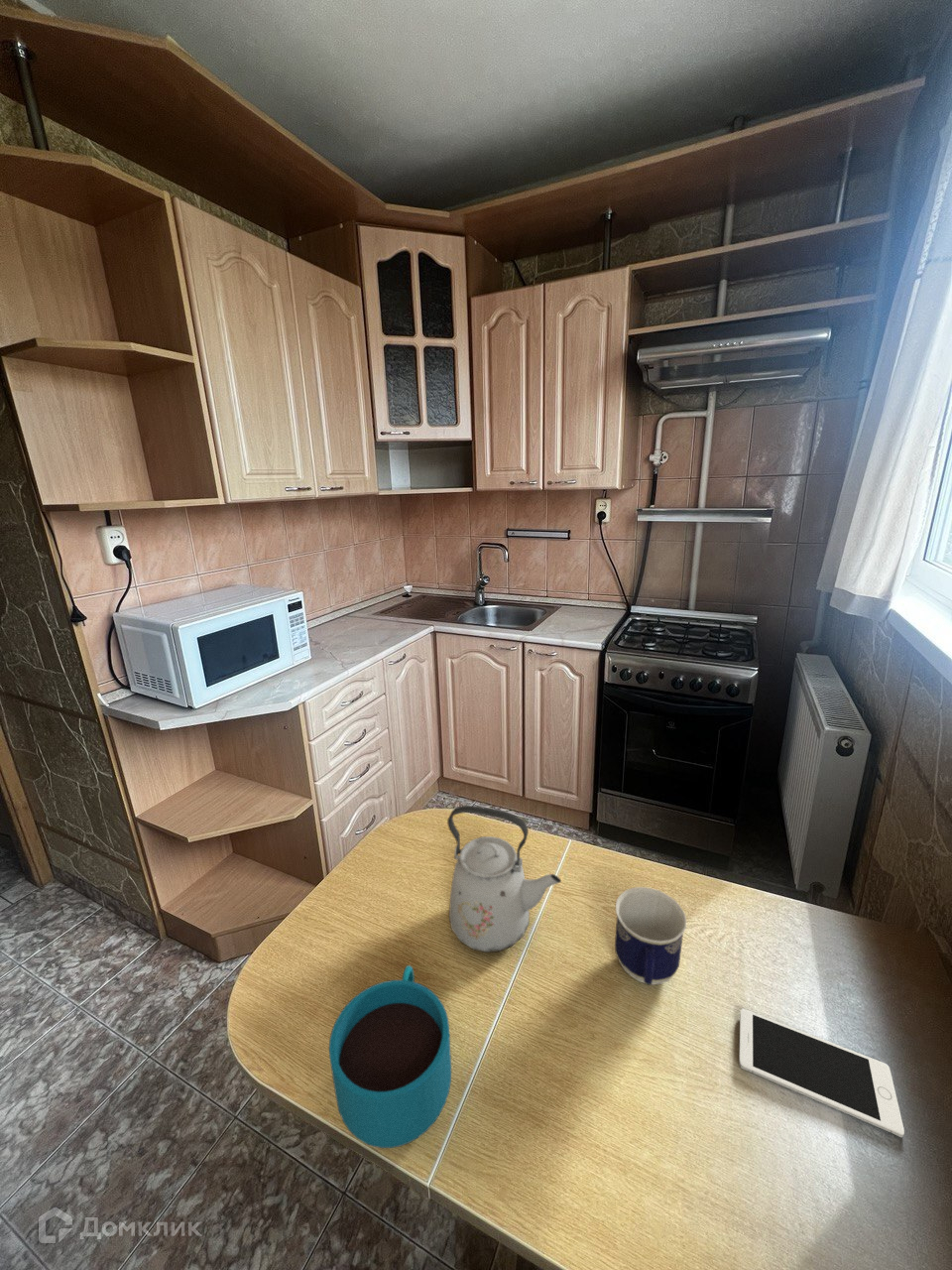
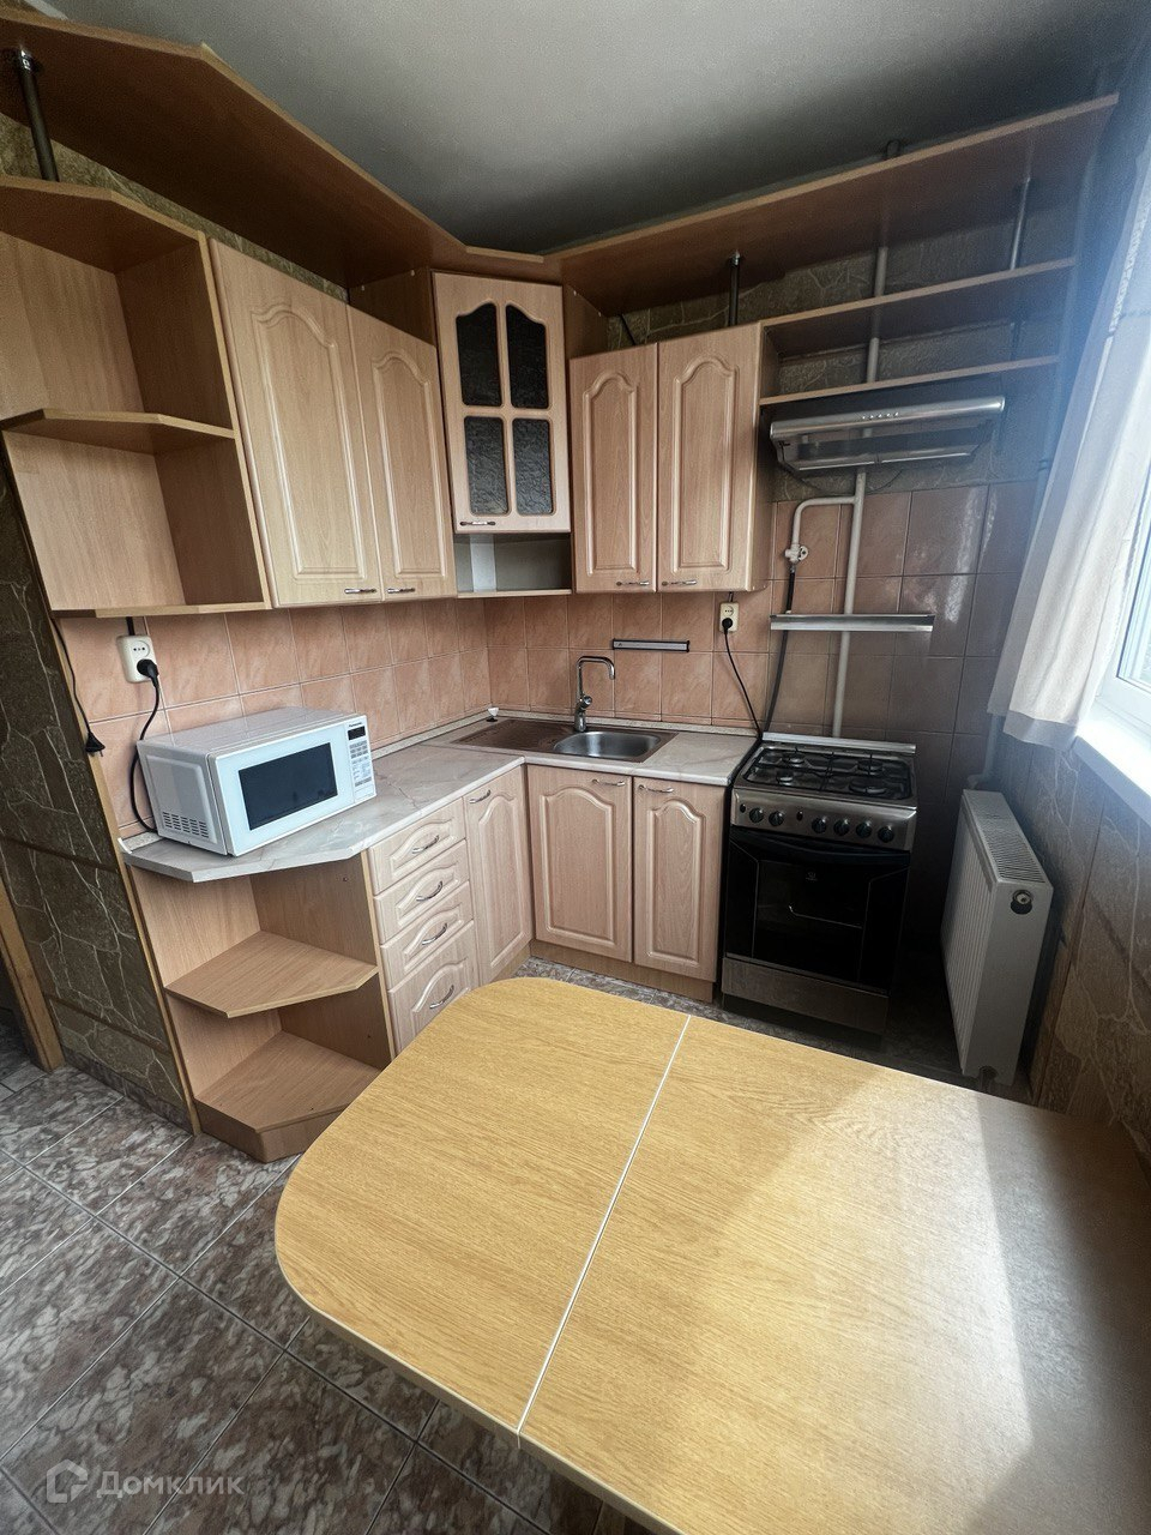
- kettle [446,805,562,953]
- cup [328,964,452,1149]
- cup [614,886,687,986]
- cell phone [738,1008,905,1138]
